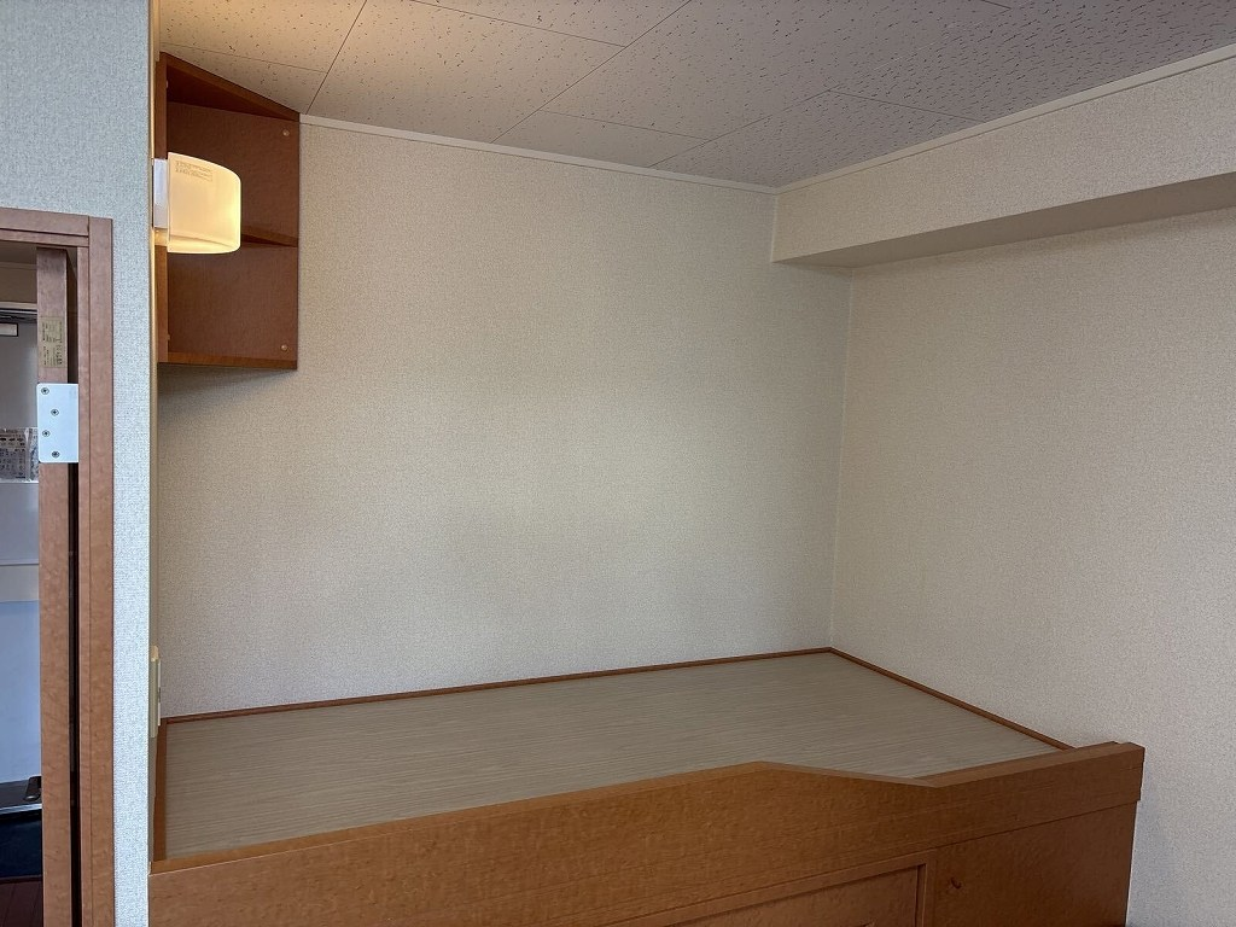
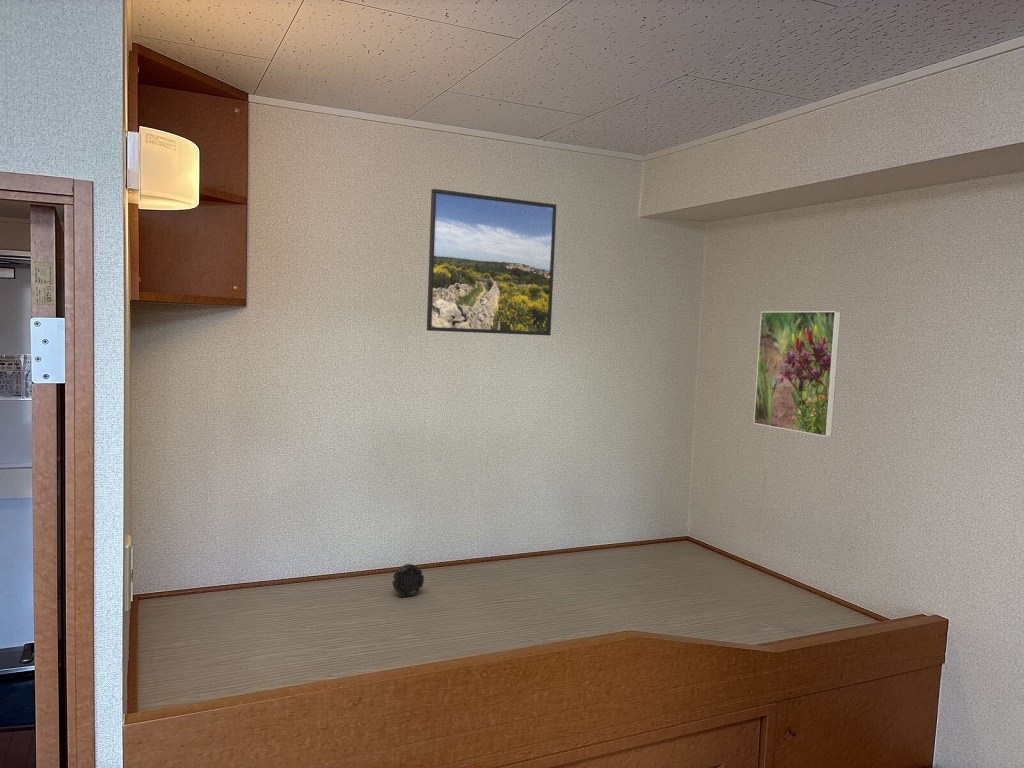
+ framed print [753,310,842,438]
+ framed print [426,188,557,336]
+ ball [391,563,425,598]
